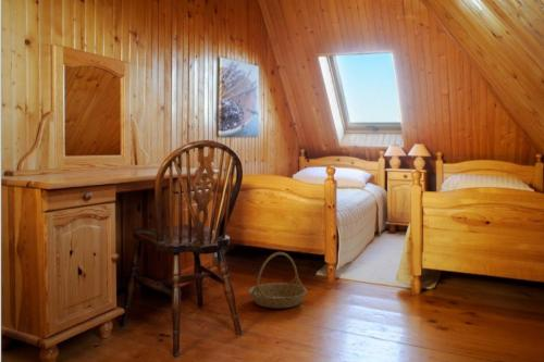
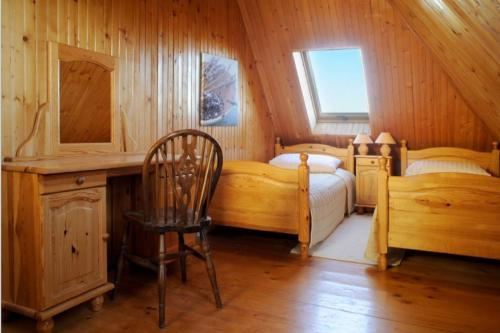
- basket [248,251,308,309]
